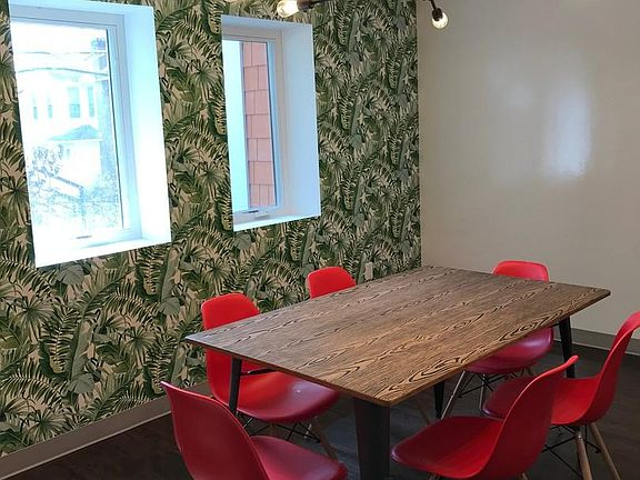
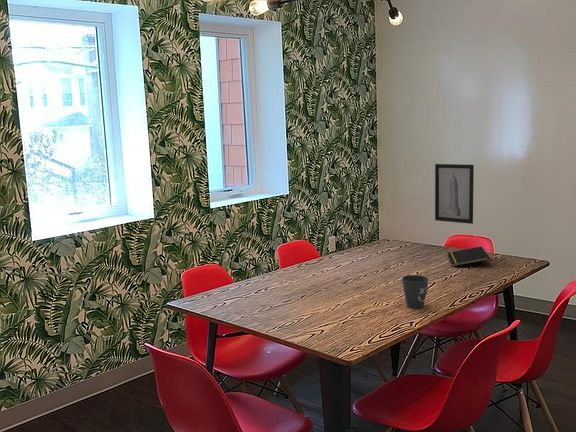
+ wall art [434,163,475,225]
+ notepad [447,245,490,267]
+ mug [401,274,429,309]
